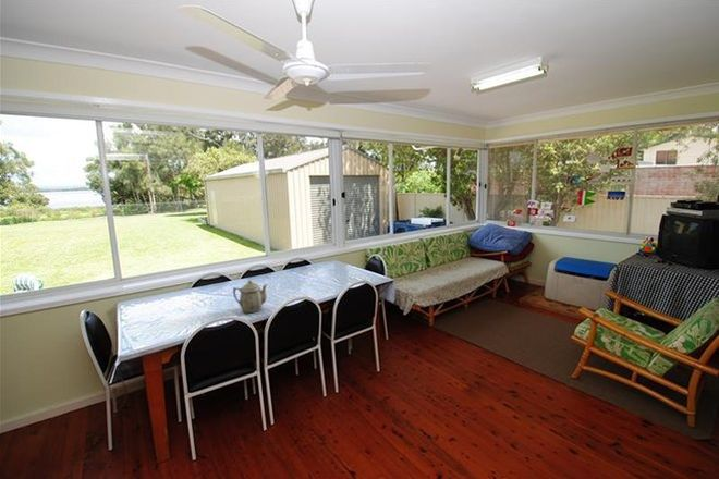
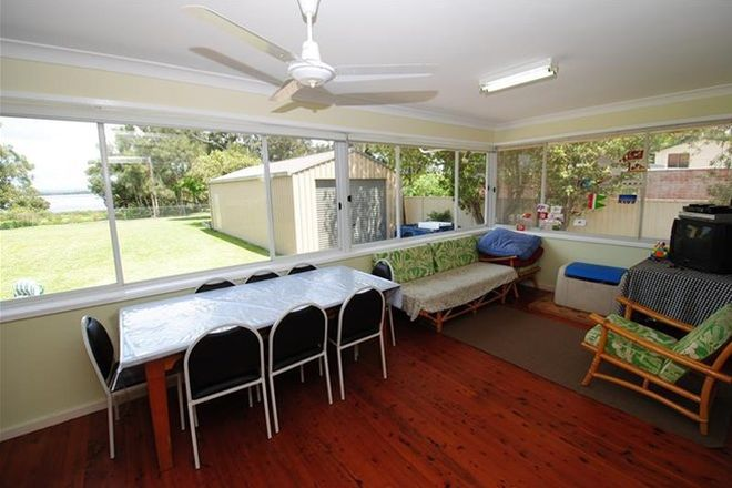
- teapot [232,279,268,314]
